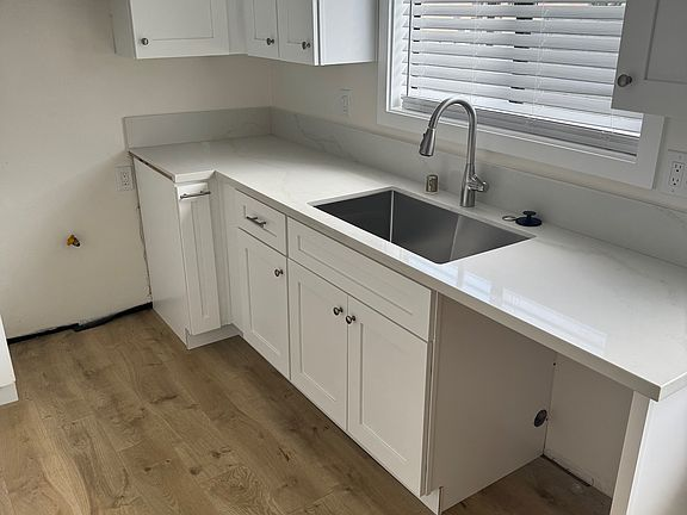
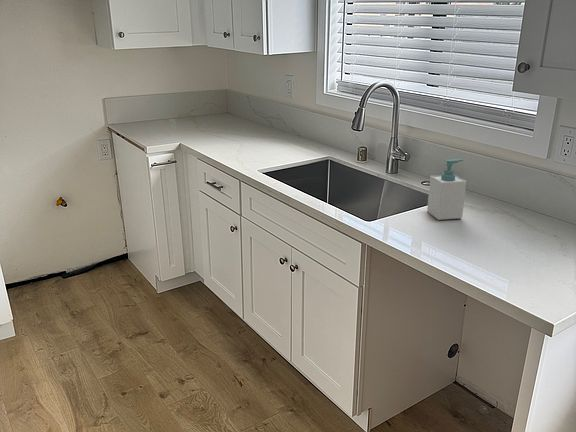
+ soap bottle [426,158,467,221]
